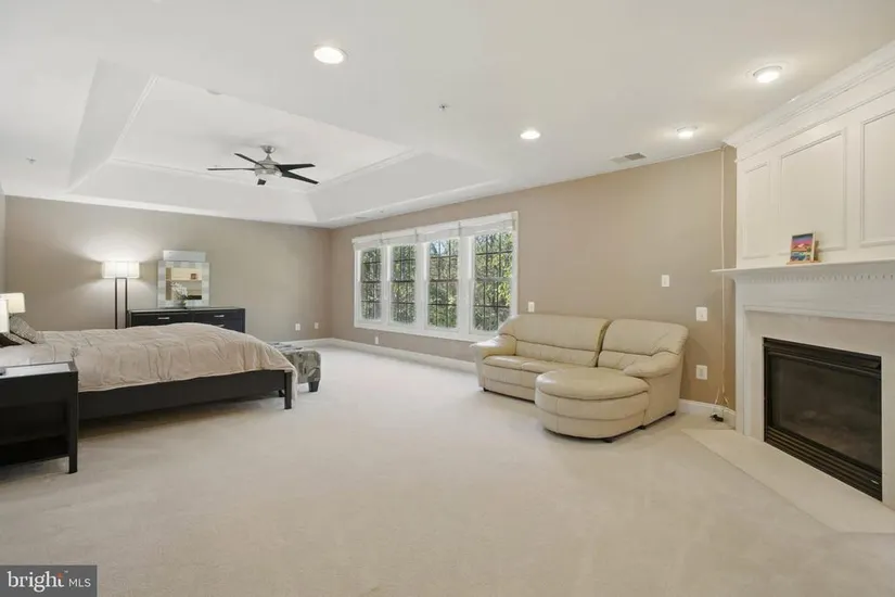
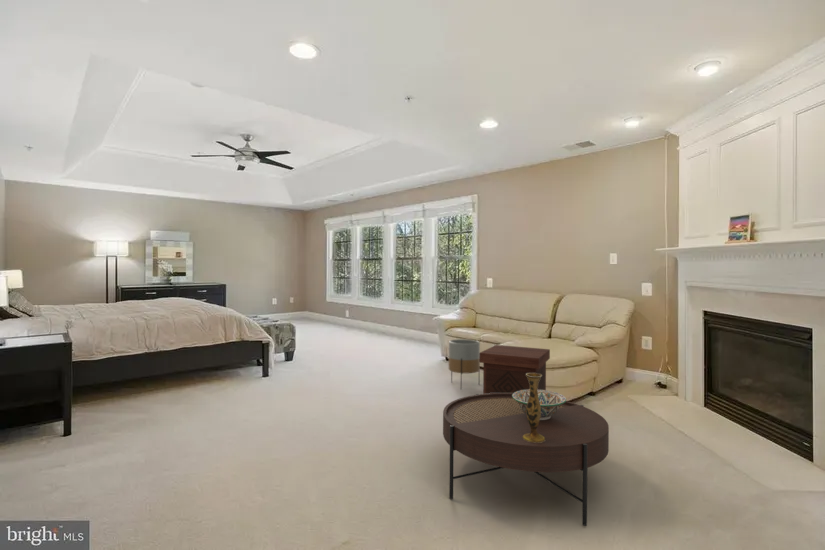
+ planter [448,338,481,391]
+ side table [479,344,551,394]
+ decorative bowl [512,389,567,420]
+ coffee table [442,393,610,527]
+ vase [522,373,545,443]
